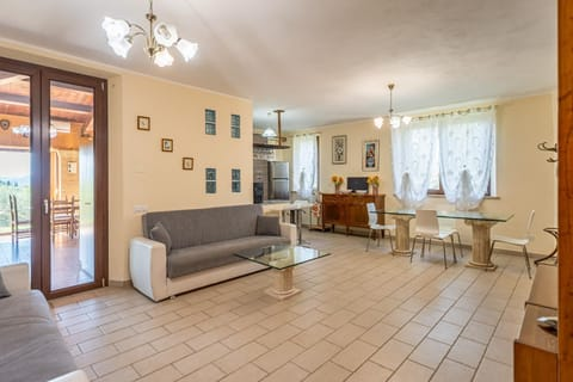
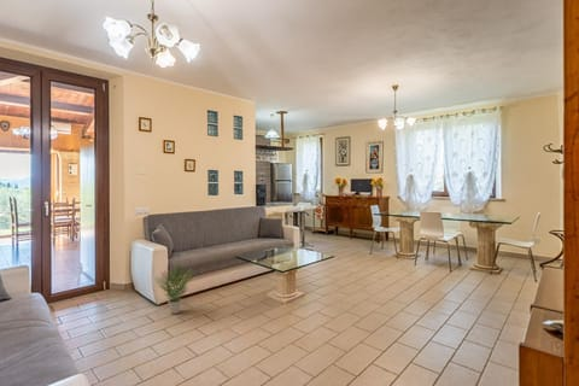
+ potted plant [152,262,193,315]
